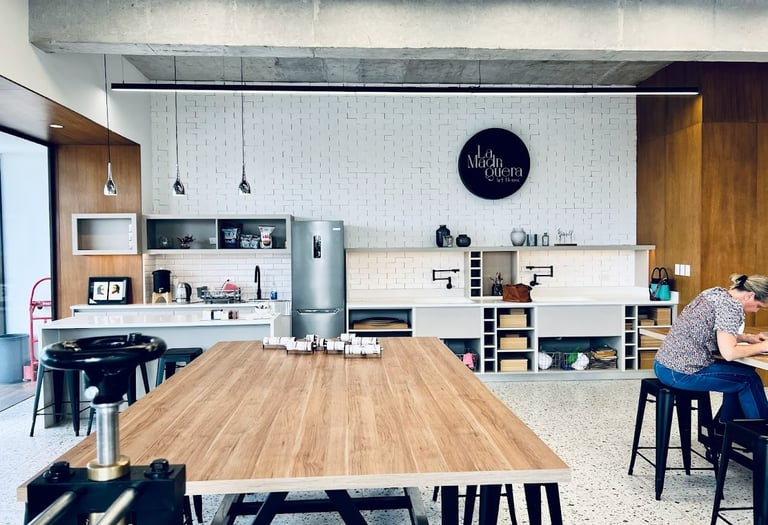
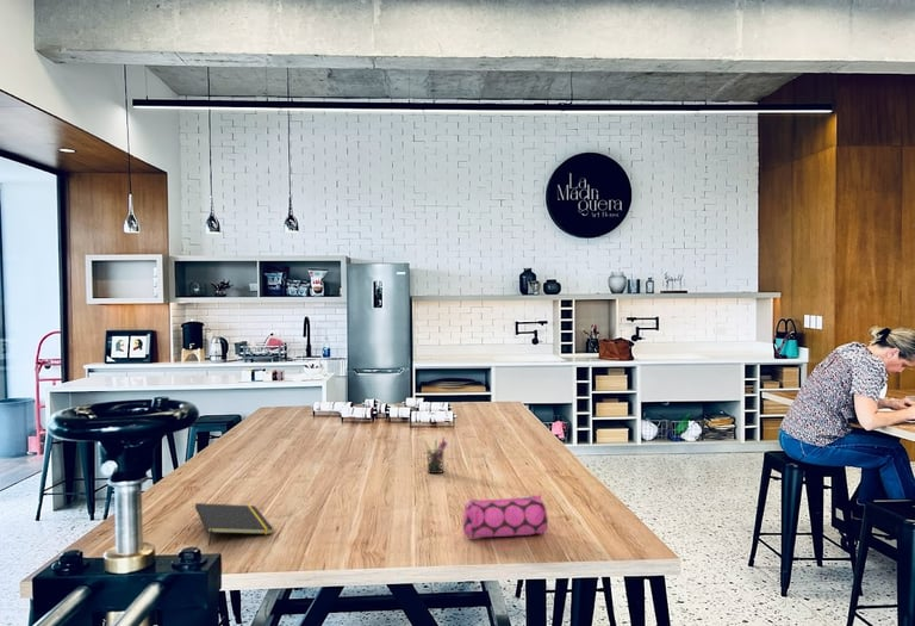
+ pen holder [423,435,448,475]
+ pencil case [462,492,549,539]
+ notepad [194,502,274,547]
